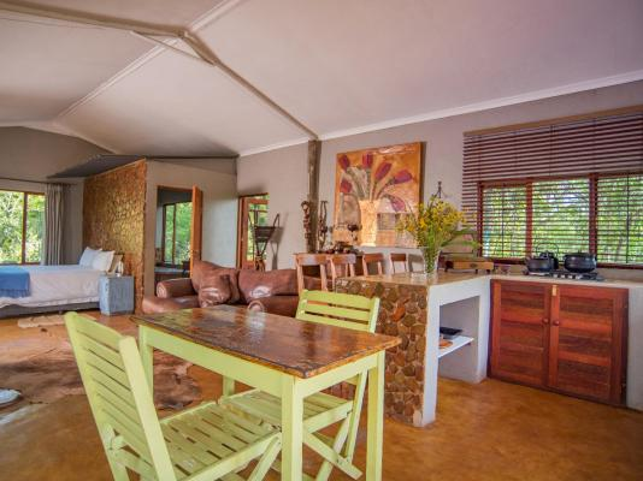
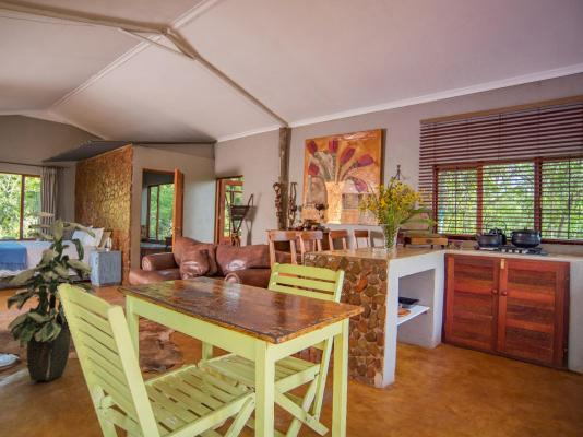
+ indoor plant [0,211,97,381]
